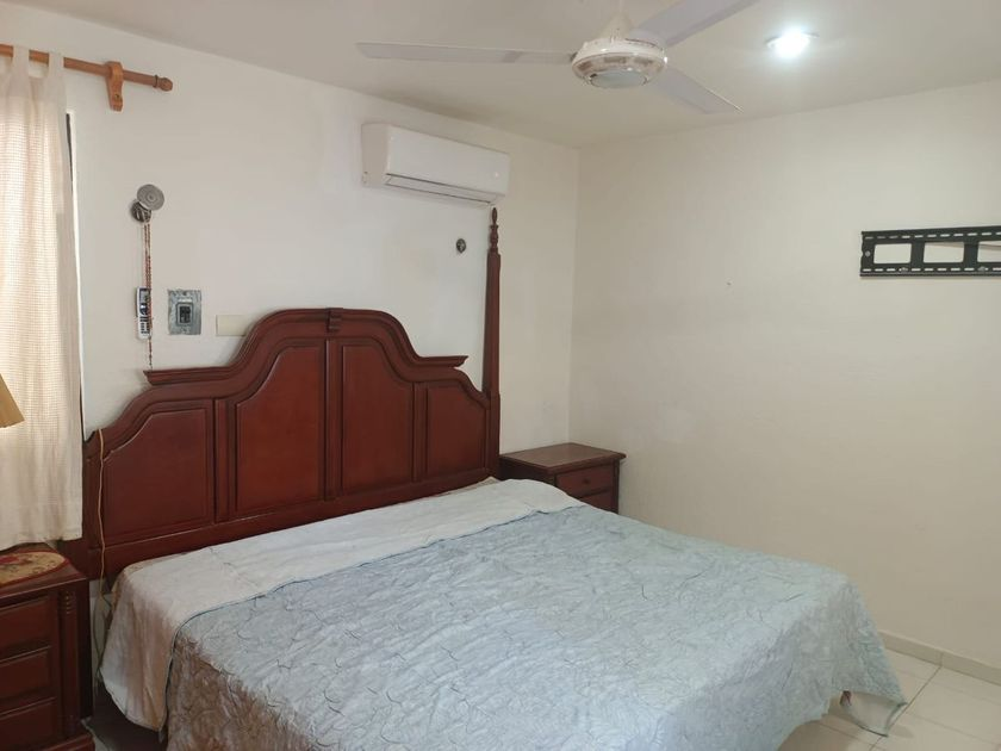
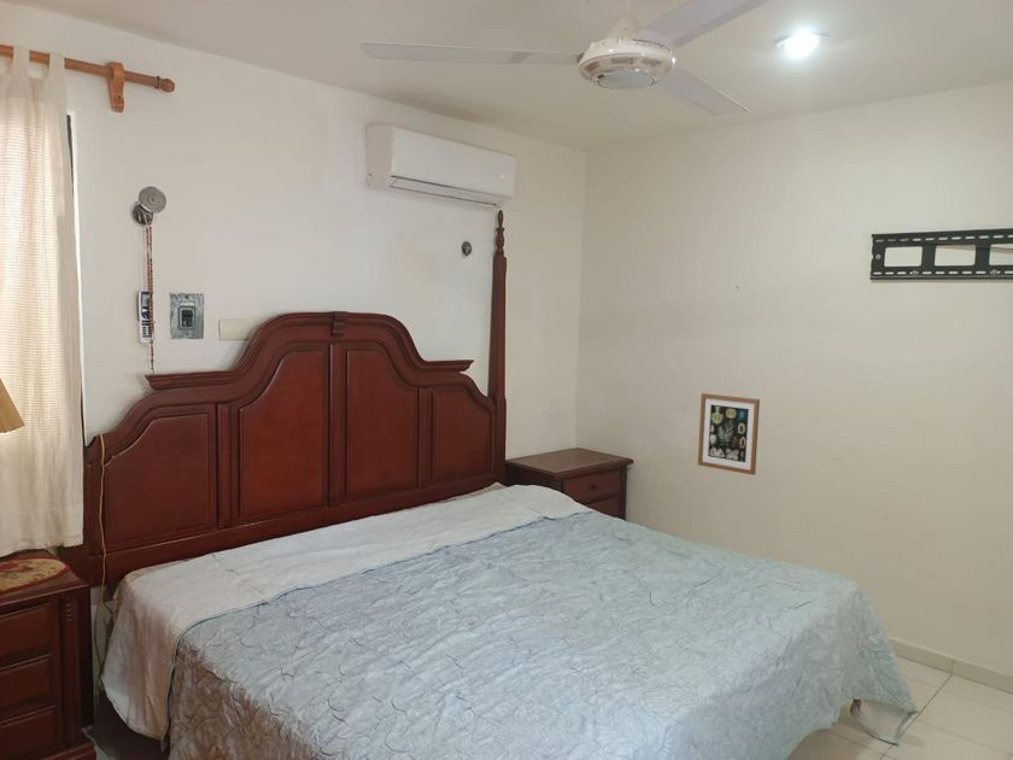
+ wall art [697,392,761,477]
